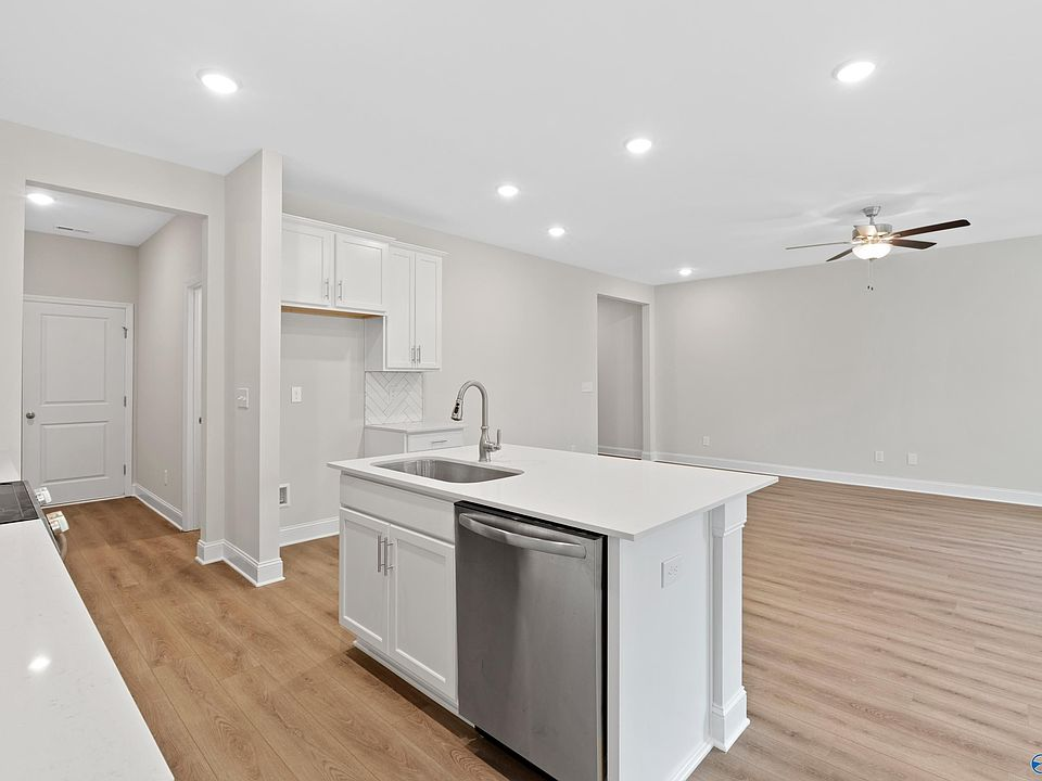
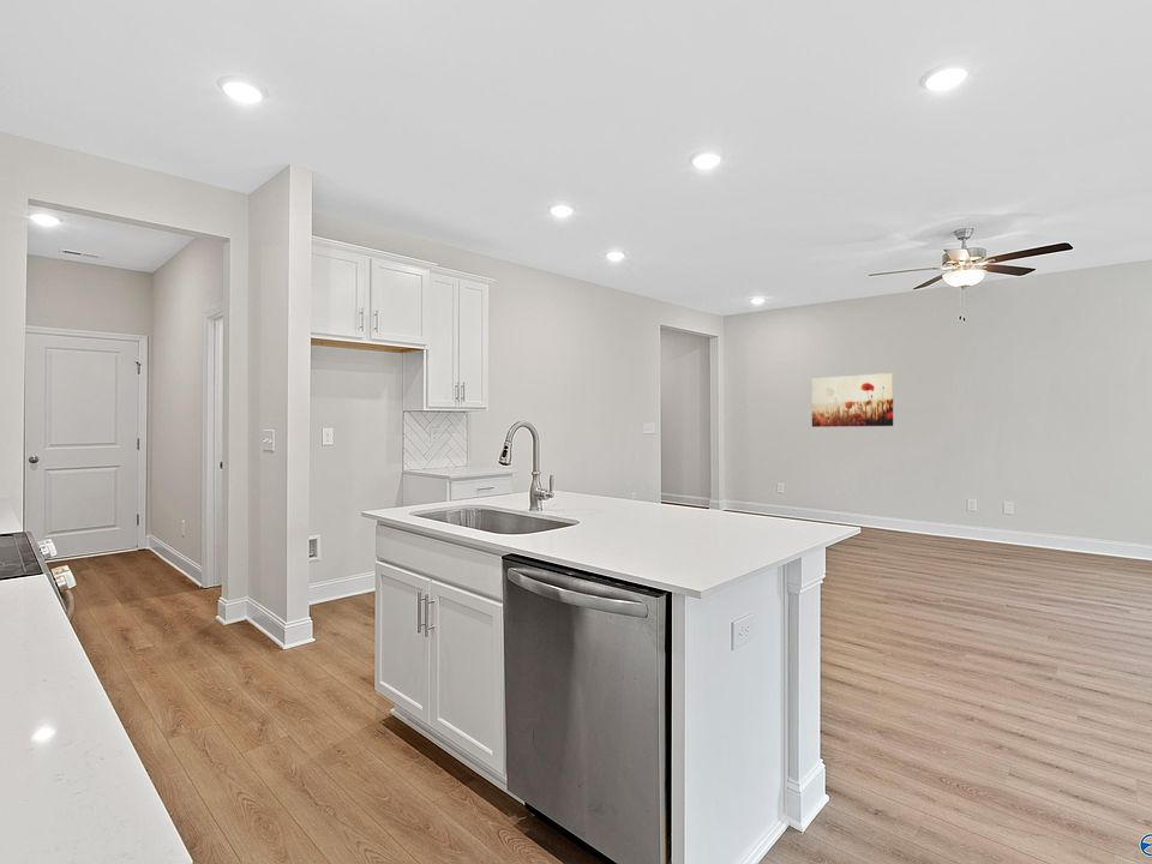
+ wall art [811,372,894,428]
